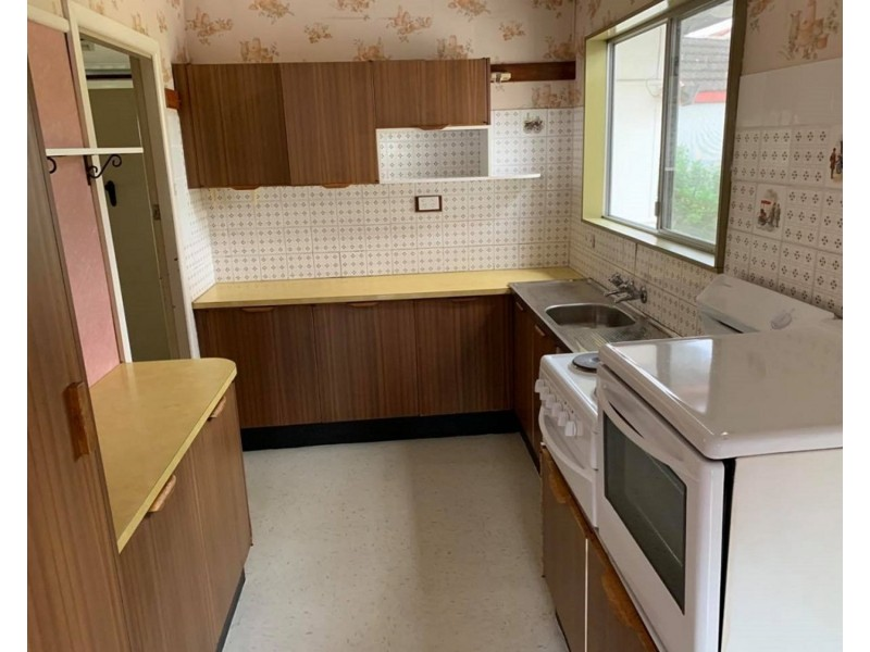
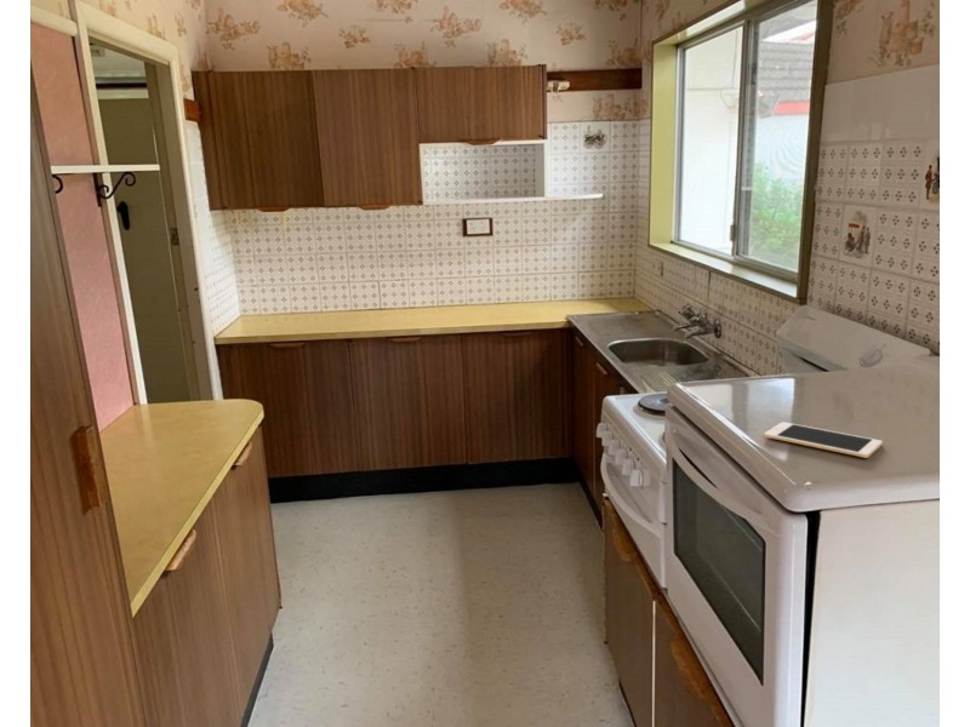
+ cell phone [763,420,884,459]
